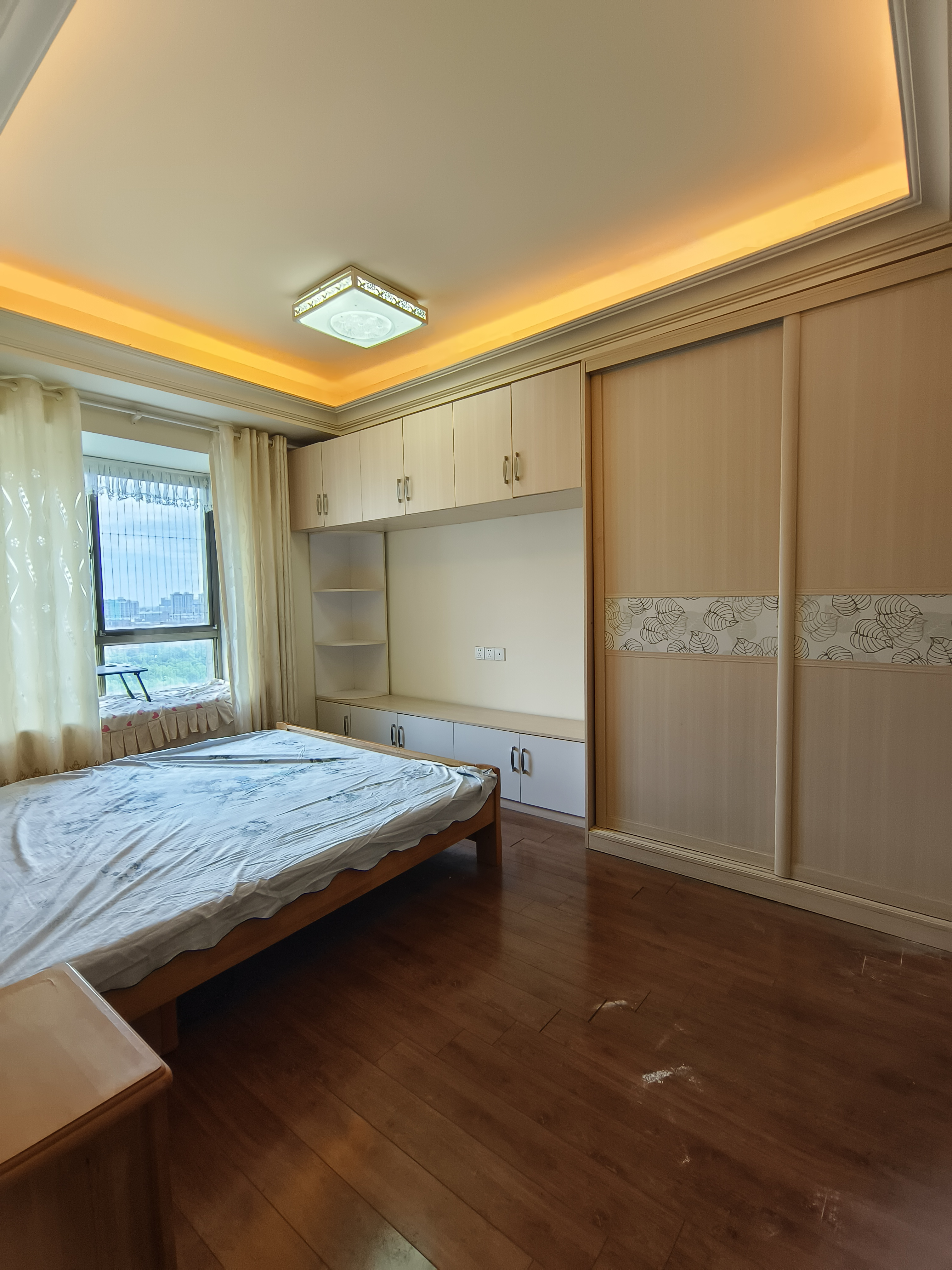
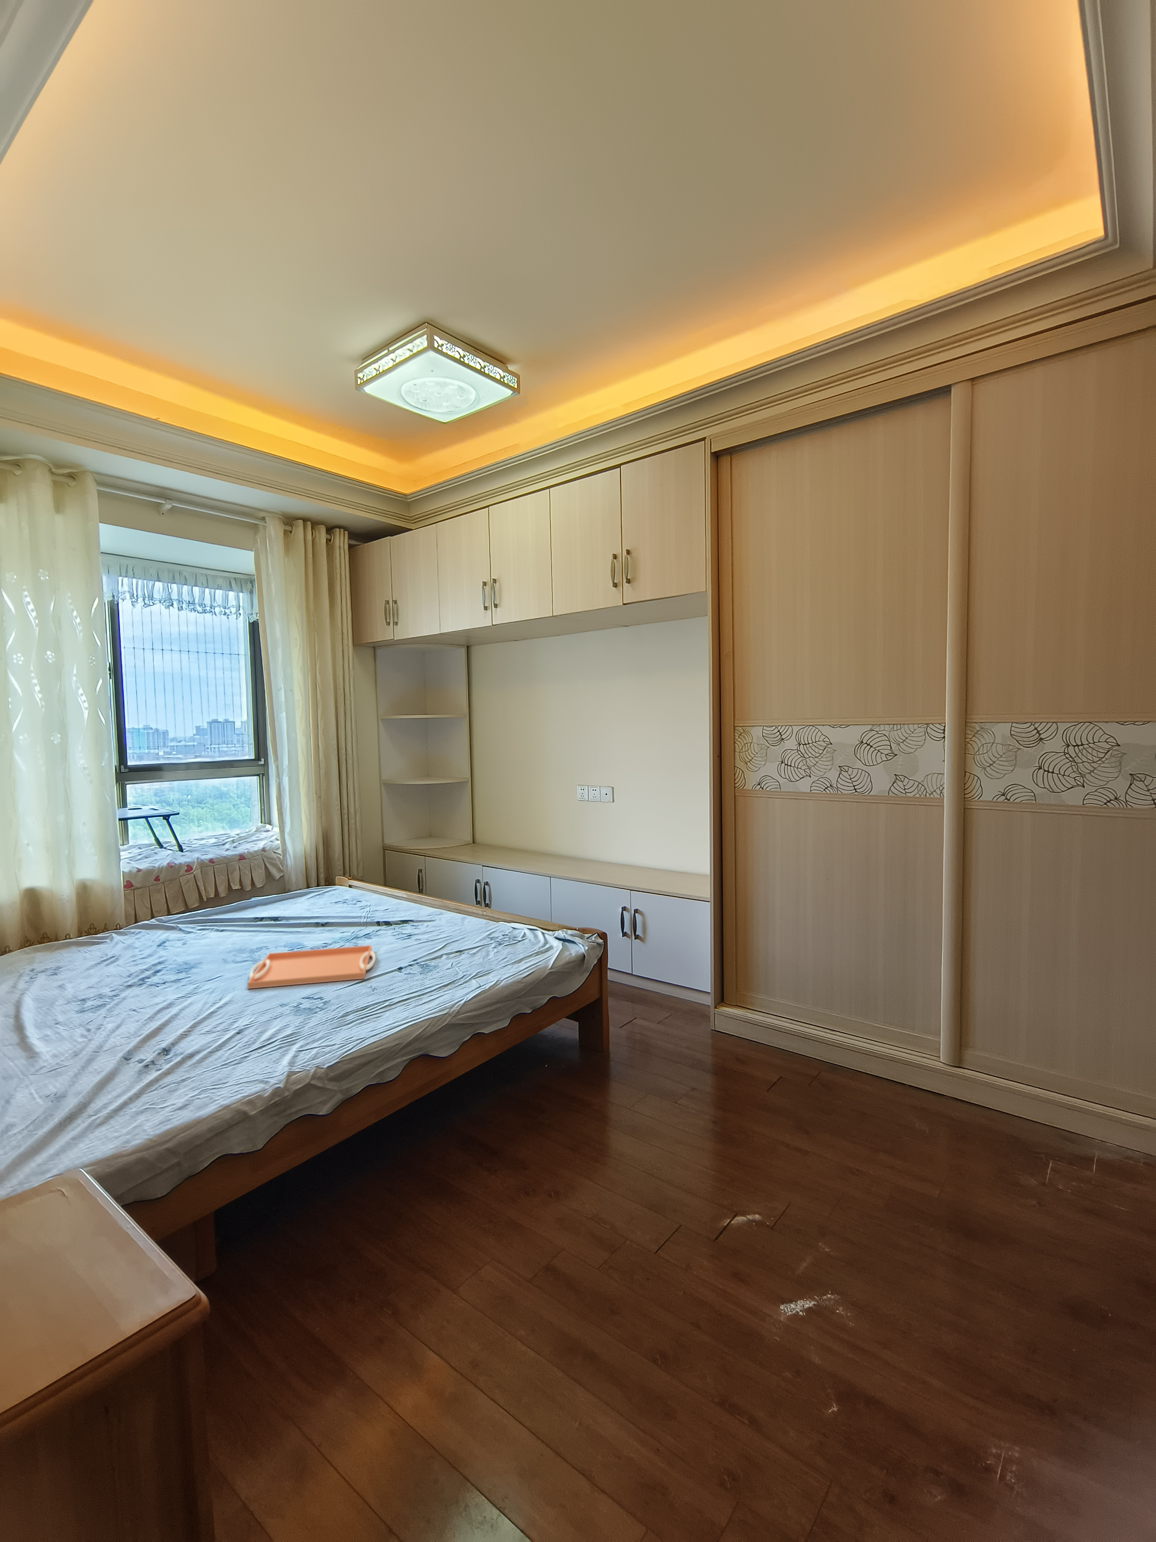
+ serving tray [246,945,376,990]
